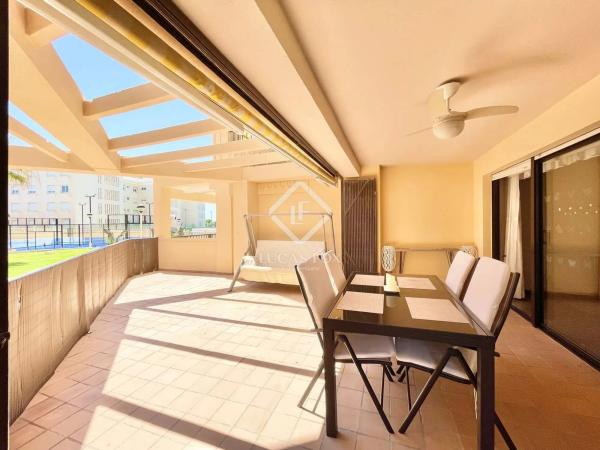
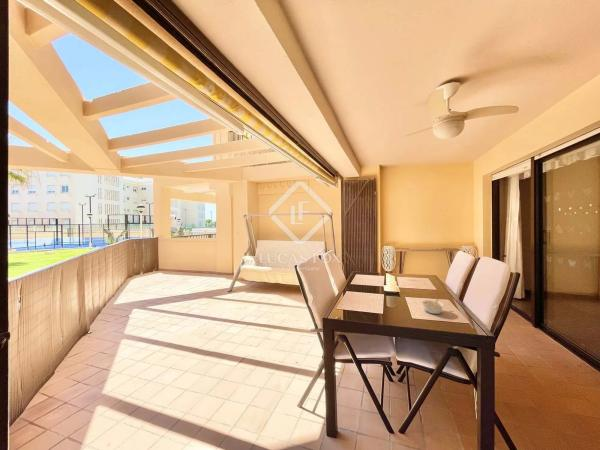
+ legume [420,297,445,315]
